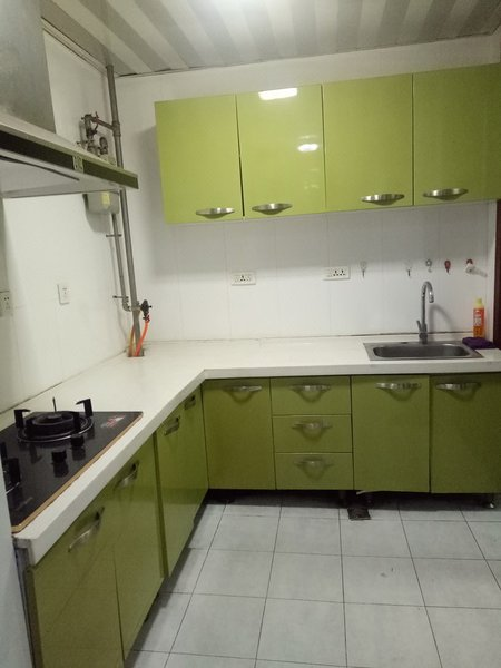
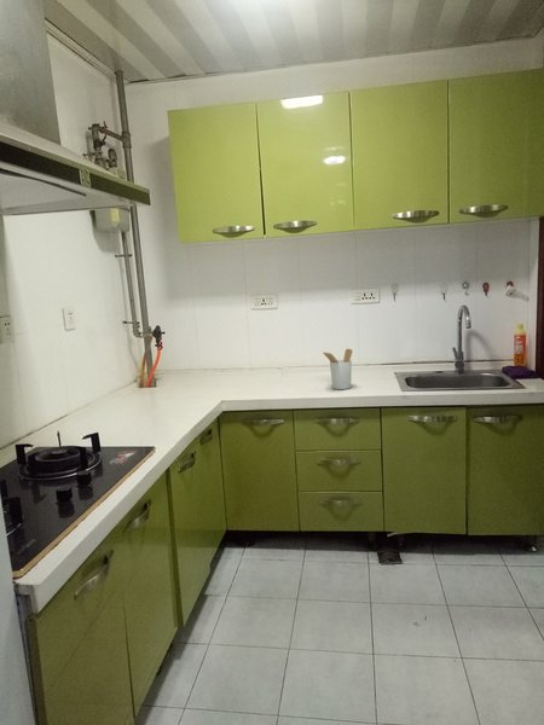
+ utensil holder [322,348,353,390]
